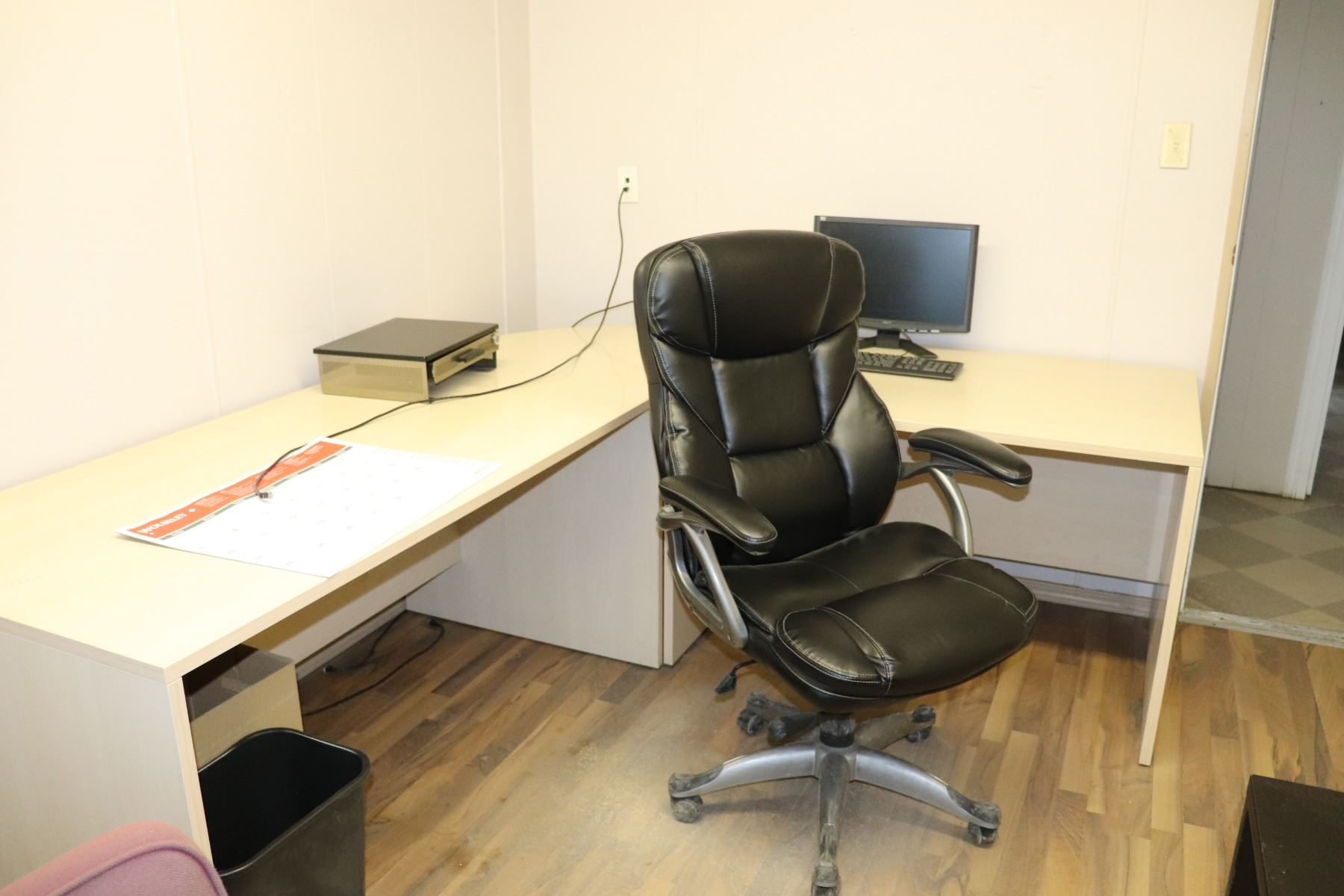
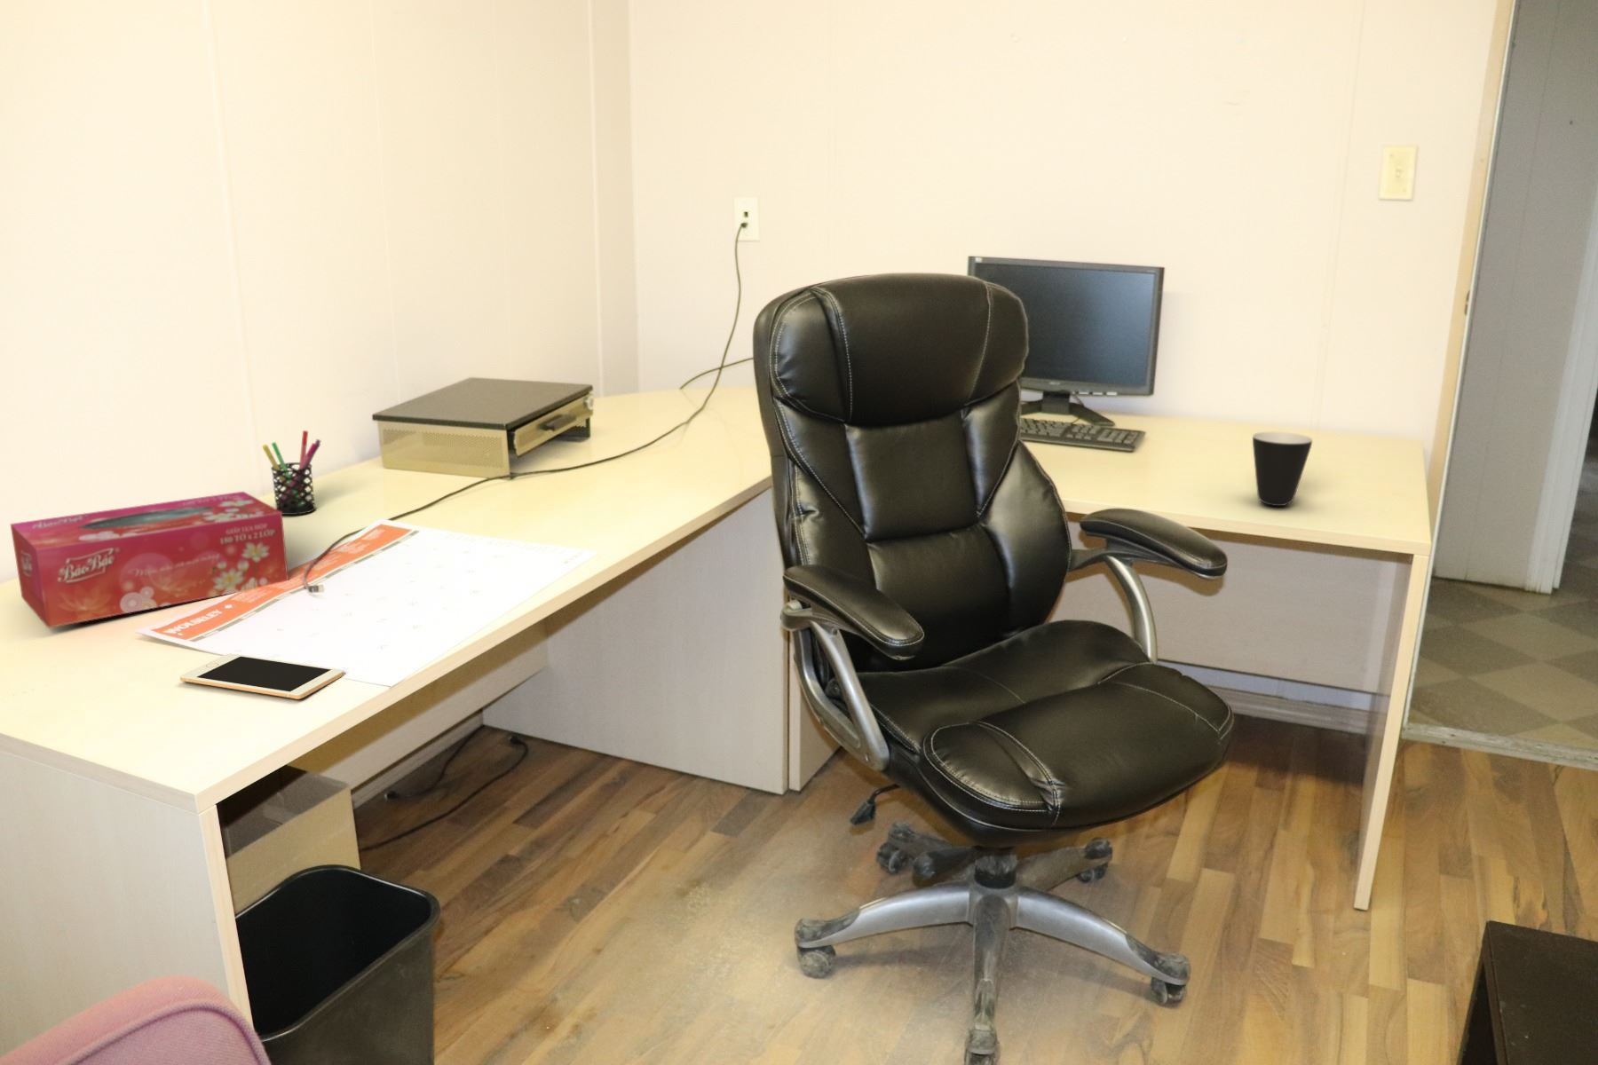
+ pen holder [262,429,321,516]
+ mug [1252,431,1313,506]
+ tissue box [10,491,289,629]
+ cell phone [180,653,345,700]
